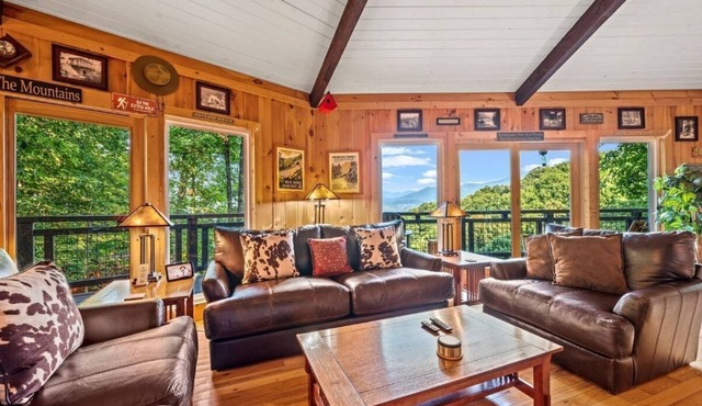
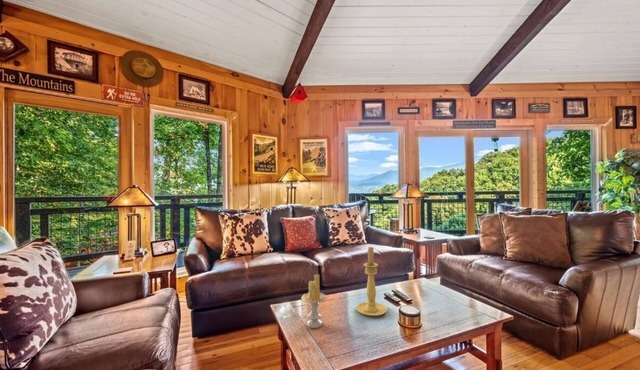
+ candle holder [355,246,388,317]
+ candle [301,273,328,329]
